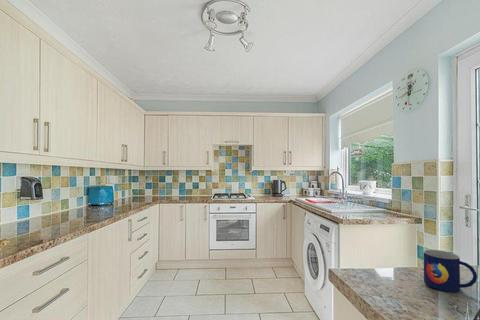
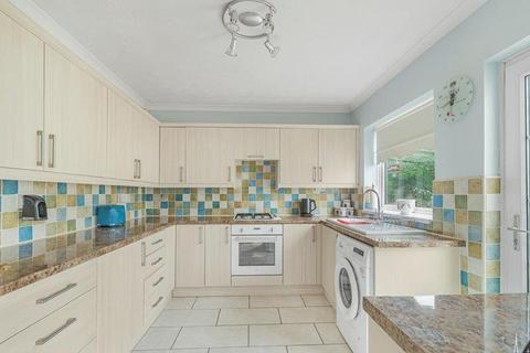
- mug [423,249,478,293]
